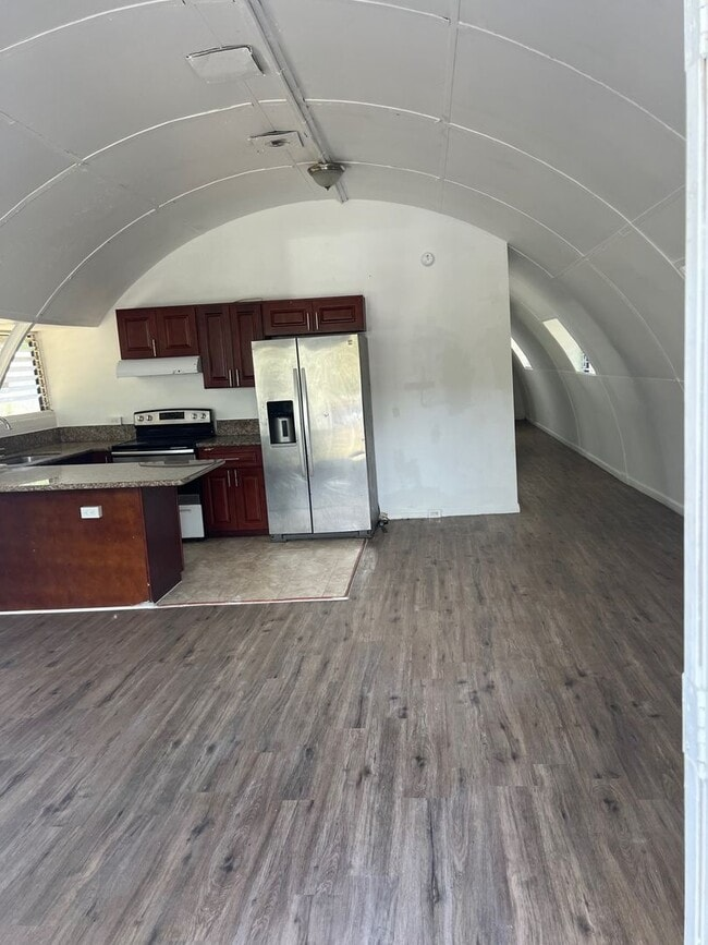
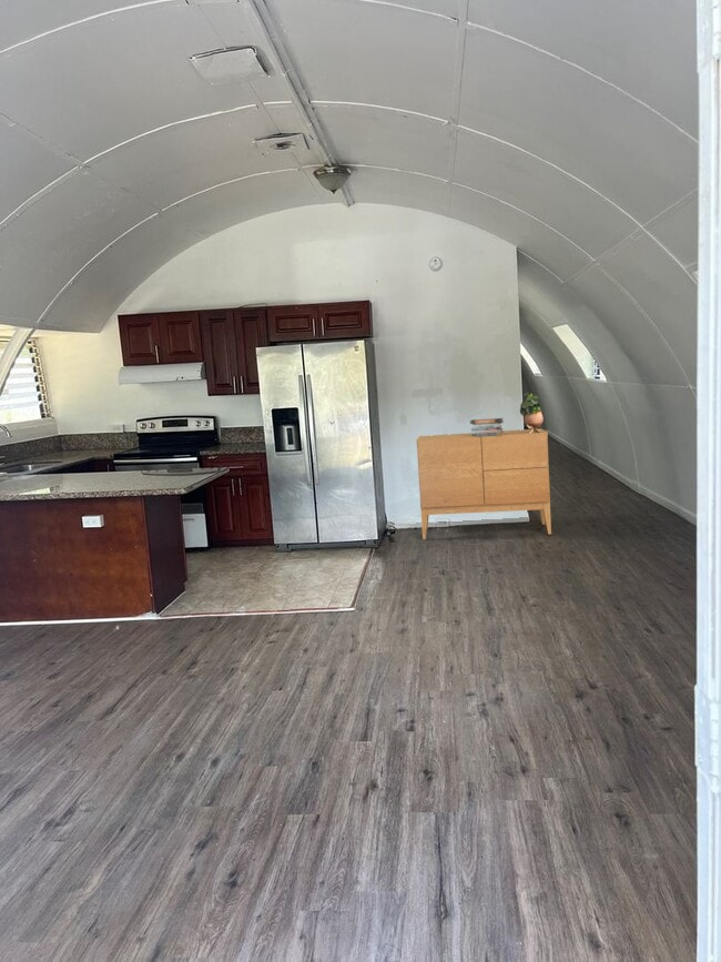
+ potted plant [519,392,545,433]
+ book stack [469,417,505,437]
+ sideboard [415,427,552,540]
